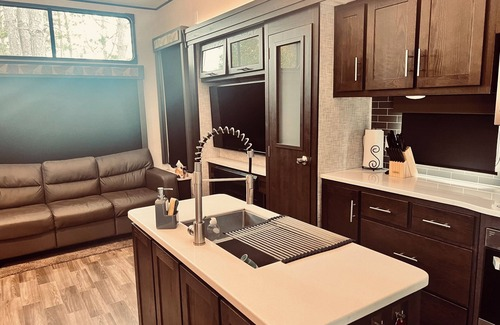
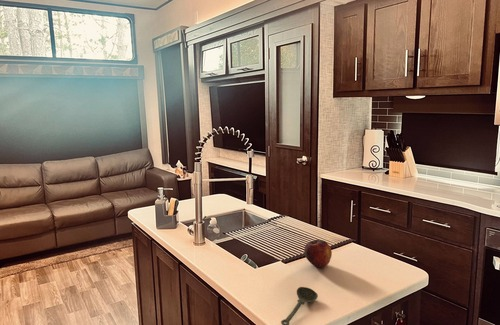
+ spoon [280,286,319,325]
+ fruit [303,239,333,269]
